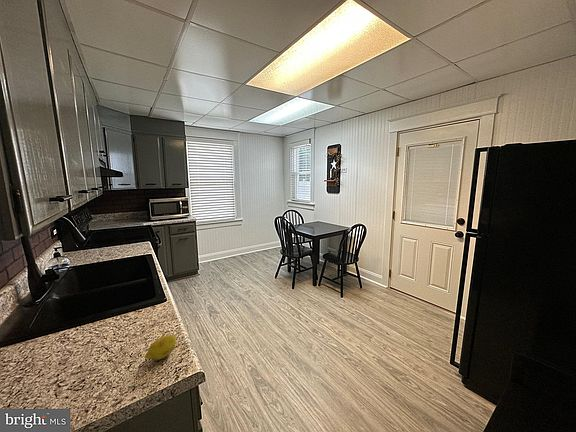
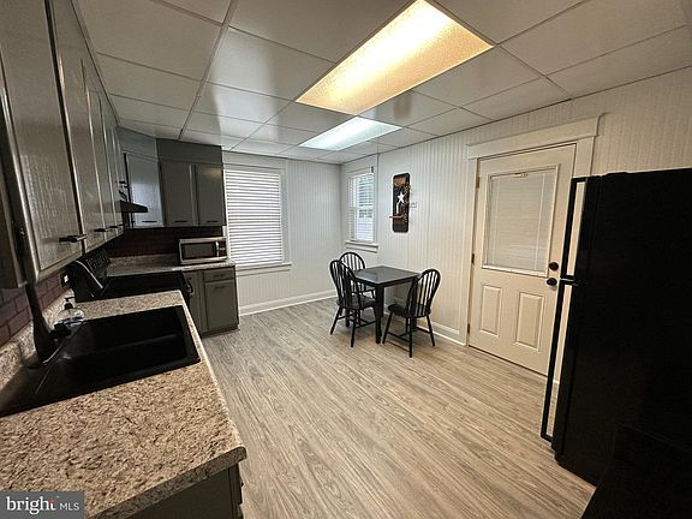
- fruit [144,334,177,361]
